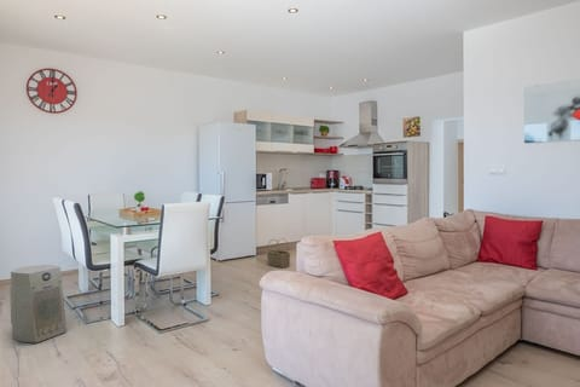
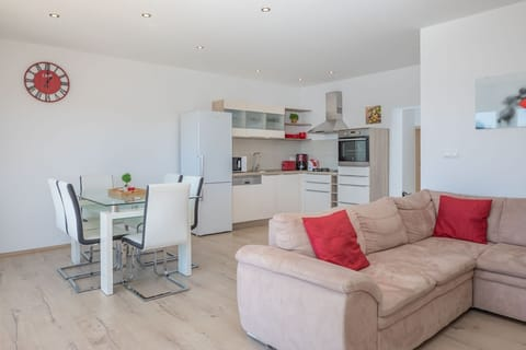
- wicker basket [266,237,291,268]
- fan [8,264,68,345]
